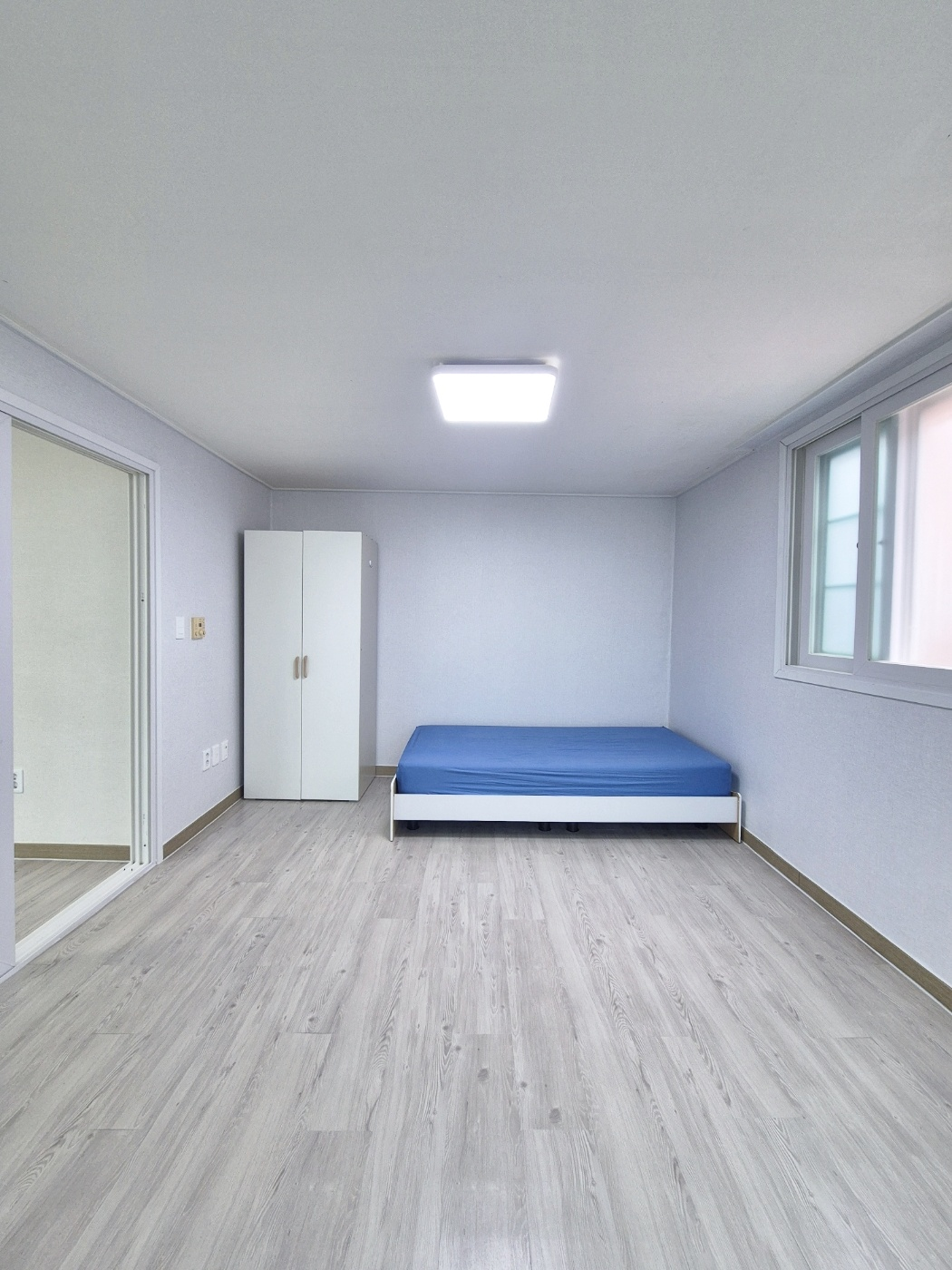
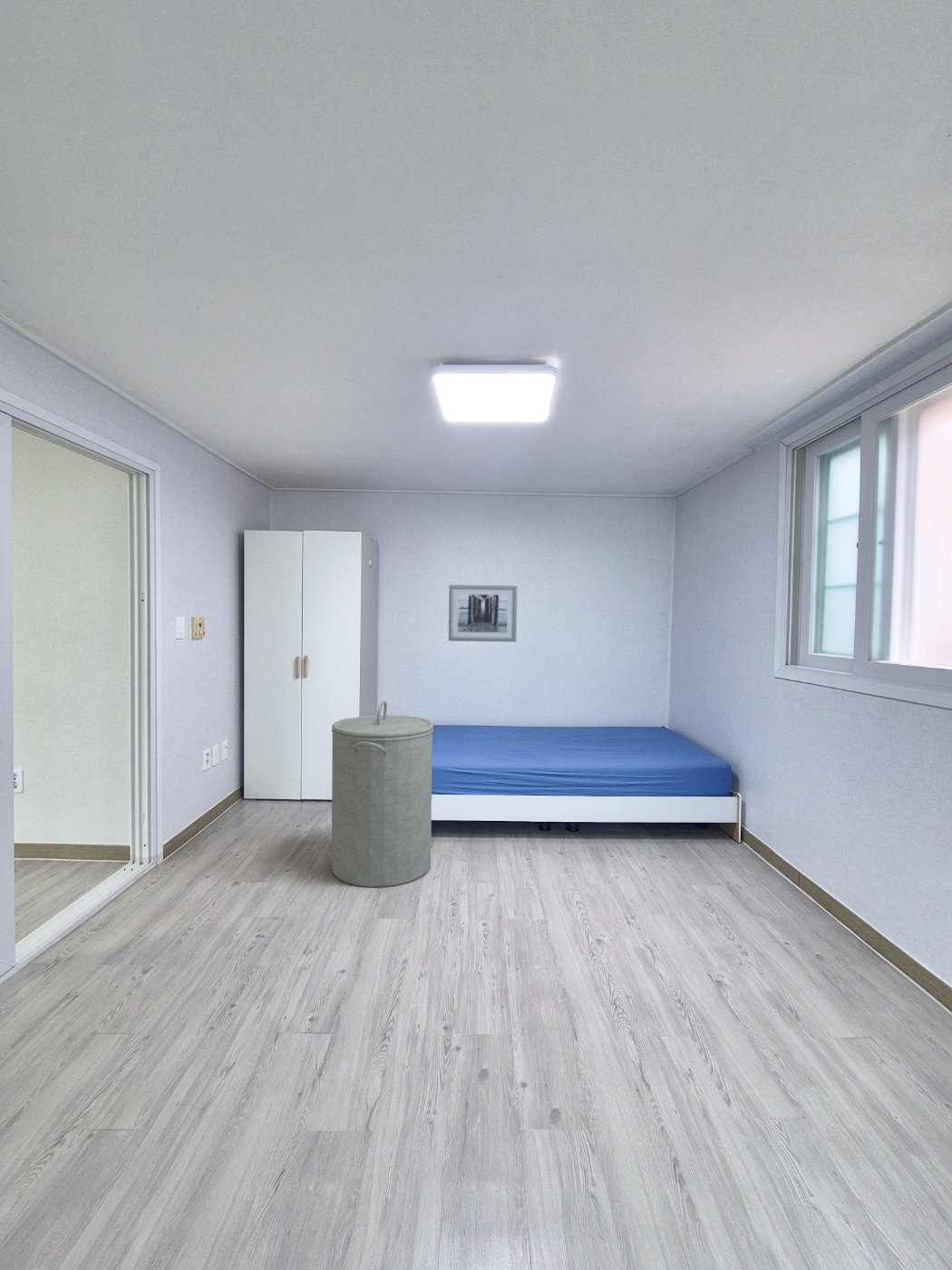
+ wall art [448,584,518,643]
+ laundry hamper [331,699,434,888]
